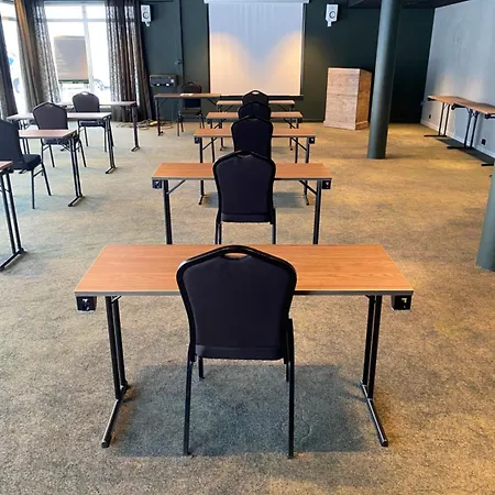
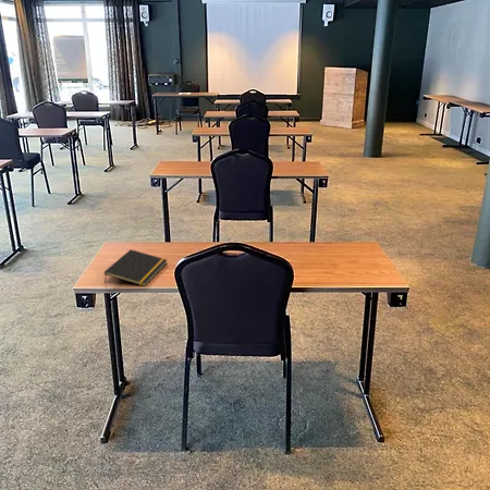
+ notepad [103,248,168,287]
